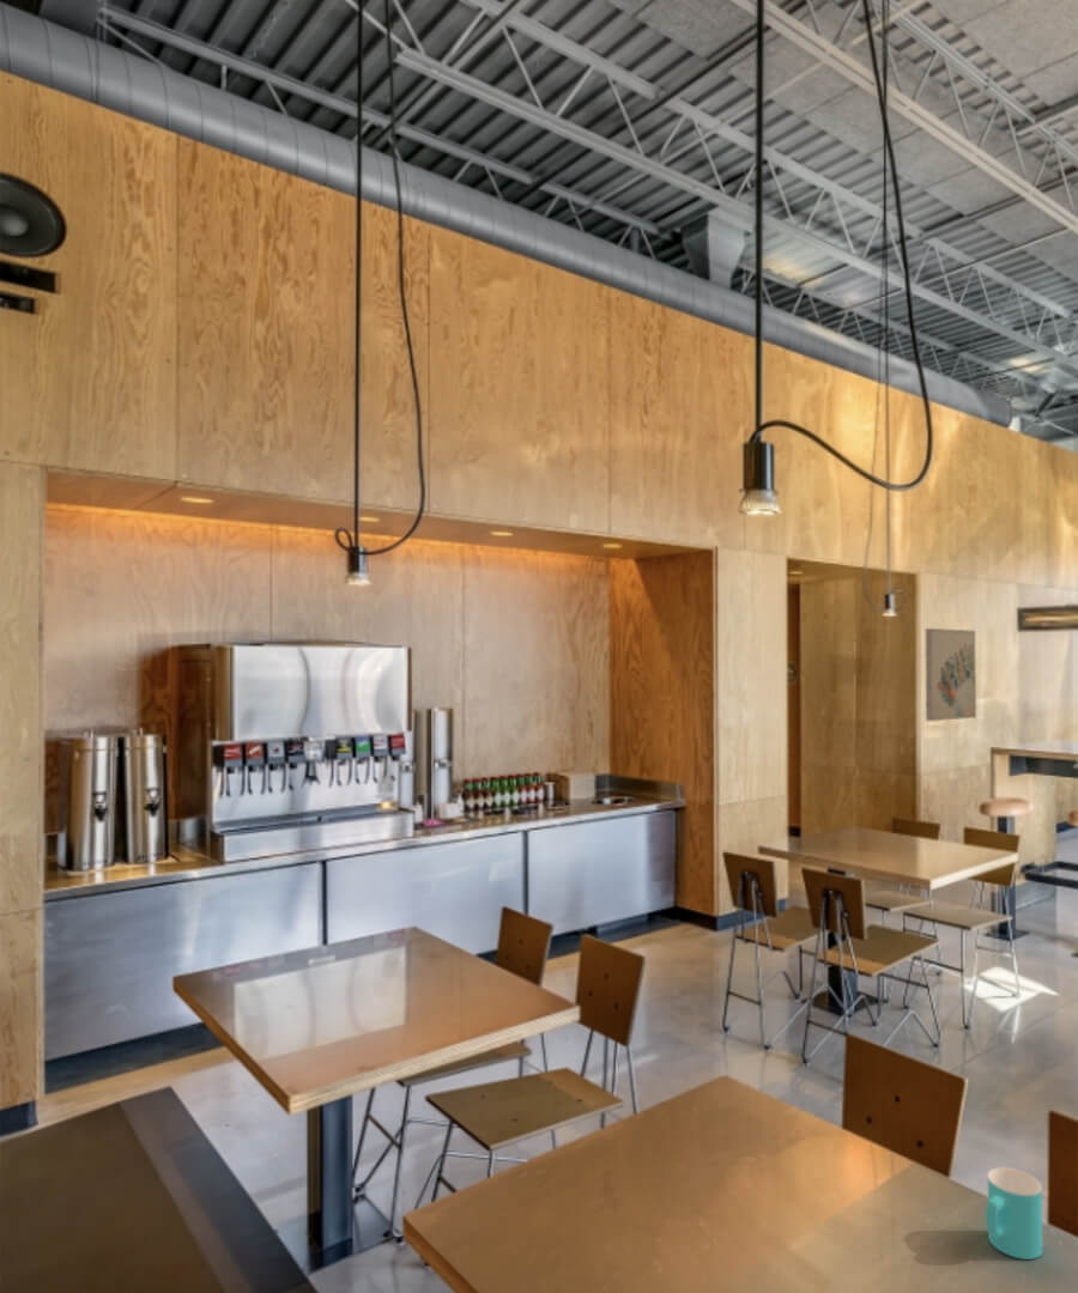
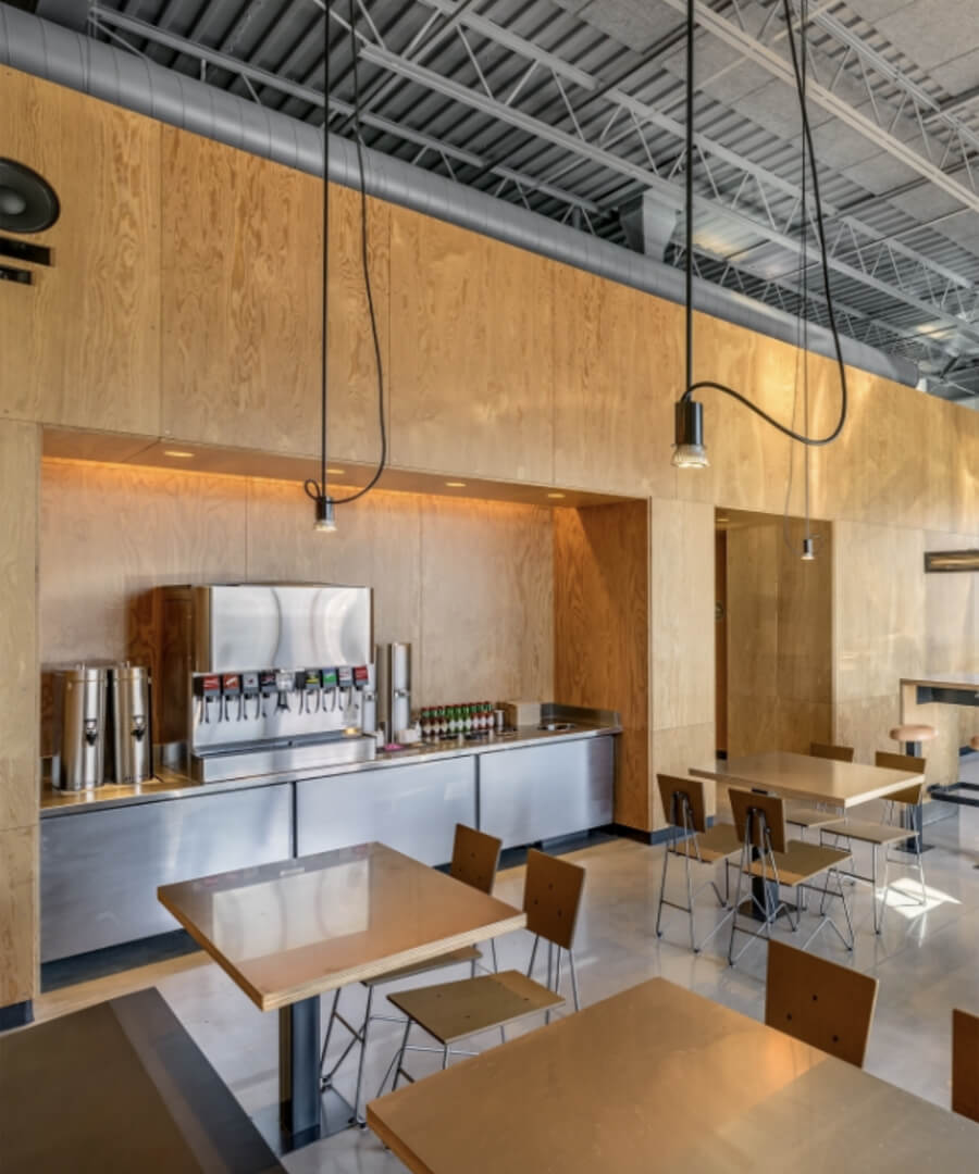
- wall art [925,627,977,722]
- cup [985,1166,1043,1261]
